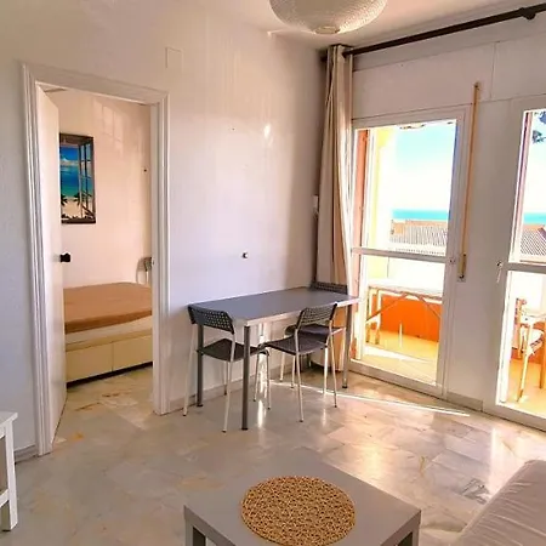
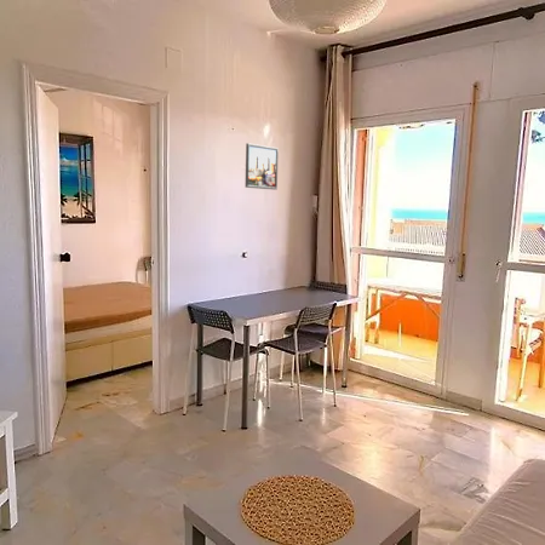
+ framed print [245,142,280,191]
